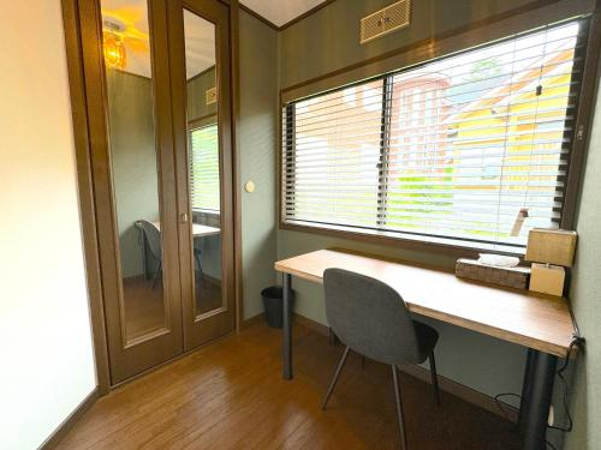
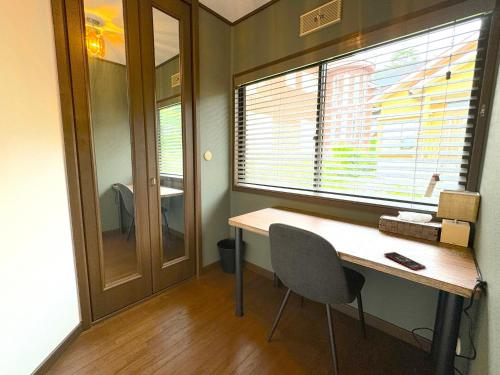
+ smartphone [383,251,426,271]
